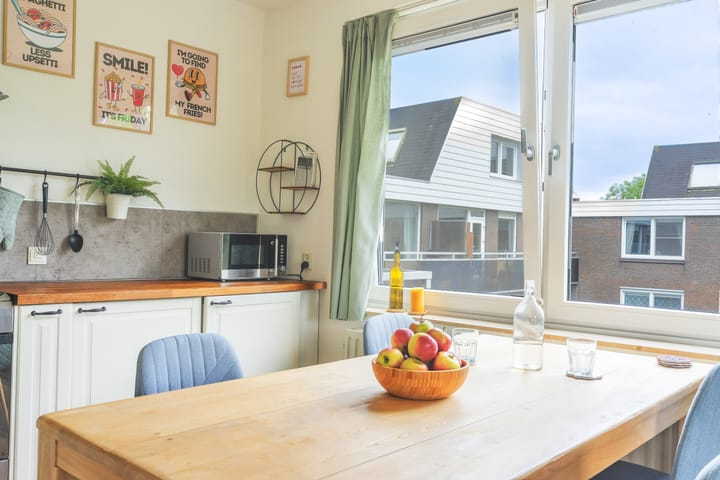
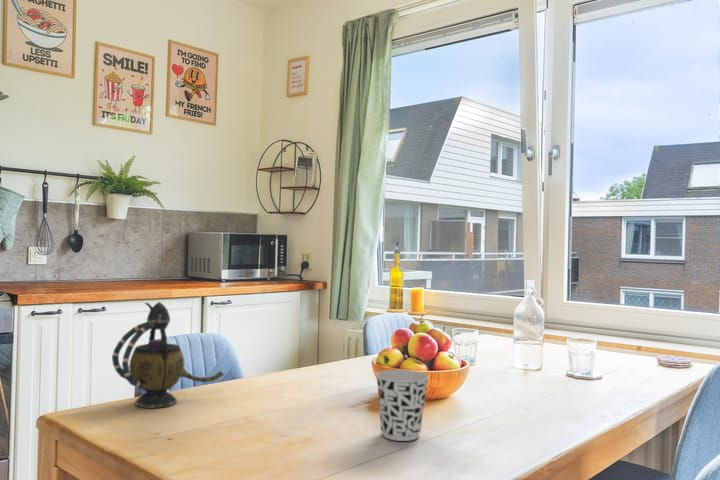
+ teapot [111,301,225,409]
+ cup [375,369,430,442]
